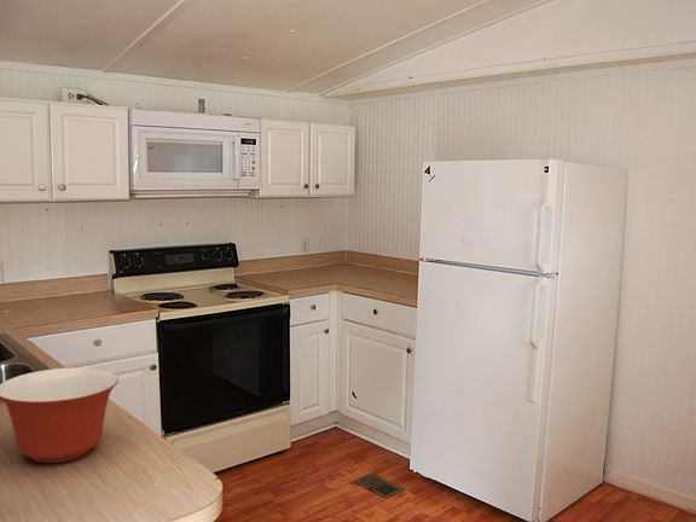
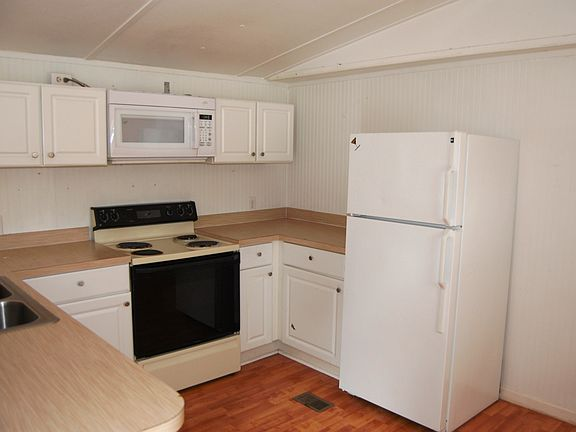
- mixing bowl [0,367,120,464]
